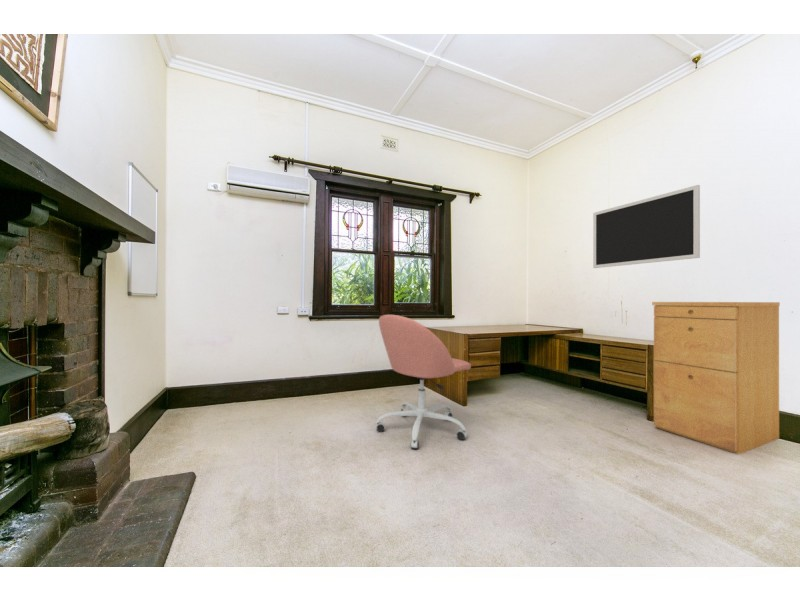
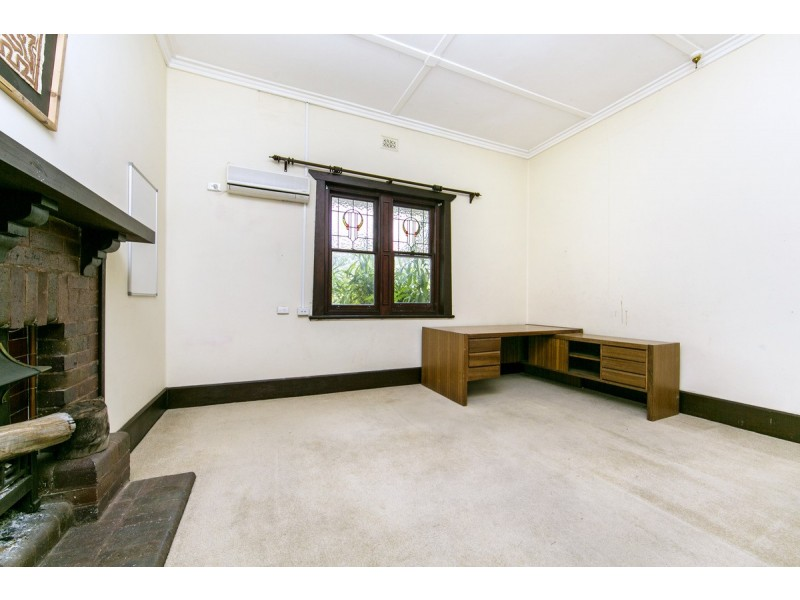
- filing cabinet [651,301,781,455]
- chalkboard [592,184,701,269]
- office chair [375,314,472,450]
